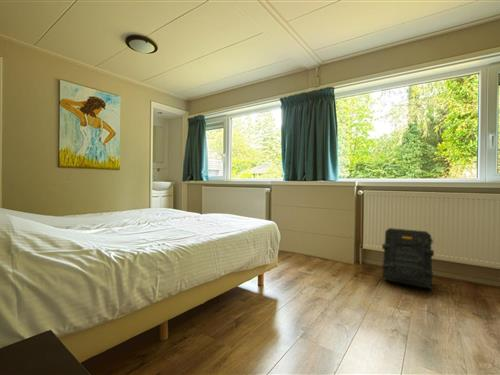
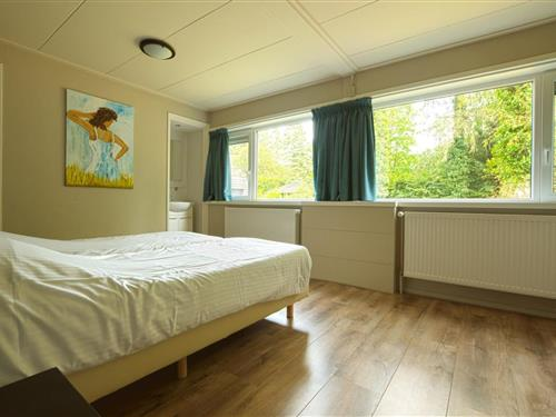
- backpack [381,227,435,290]
